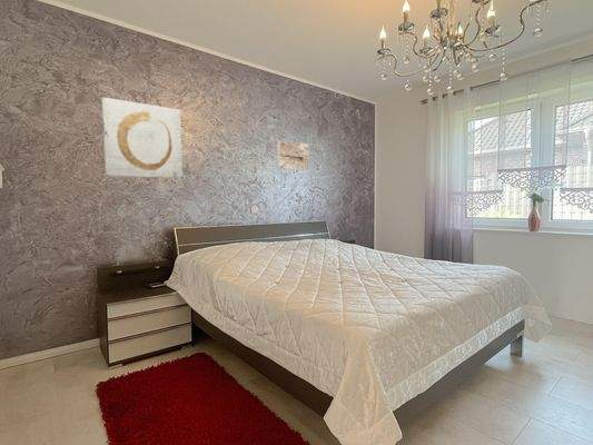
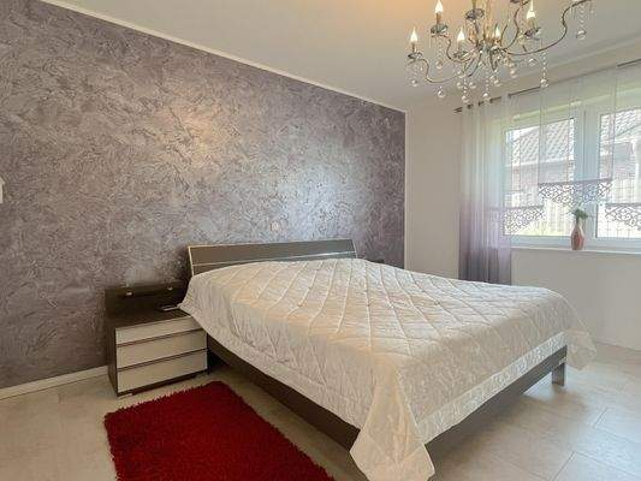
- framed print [276,139,310,171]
- wall art [100,96,185,179]
